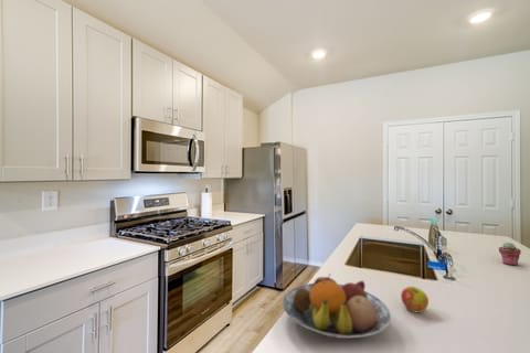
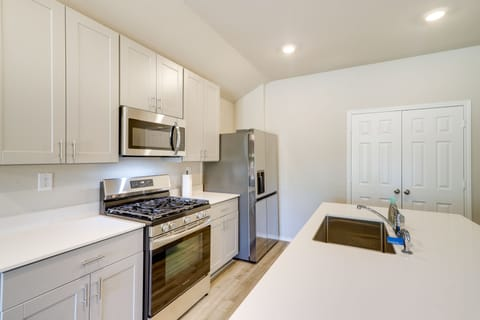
- apple [400,286,430,313]
- fruit bowl [282,272,392,340]
- potted succulent [498,242,522,266]
